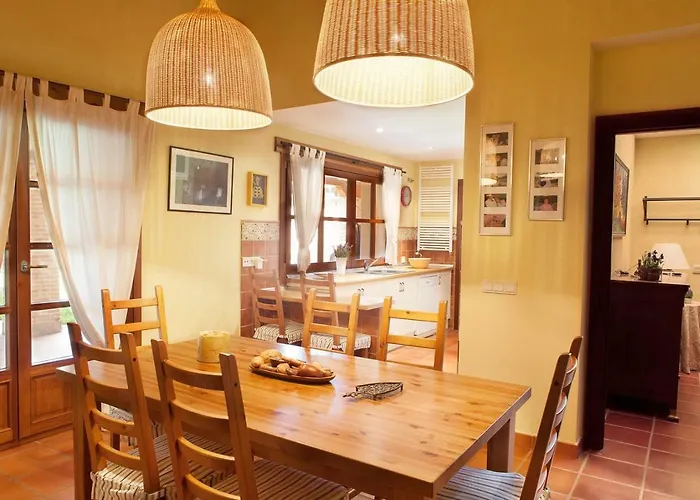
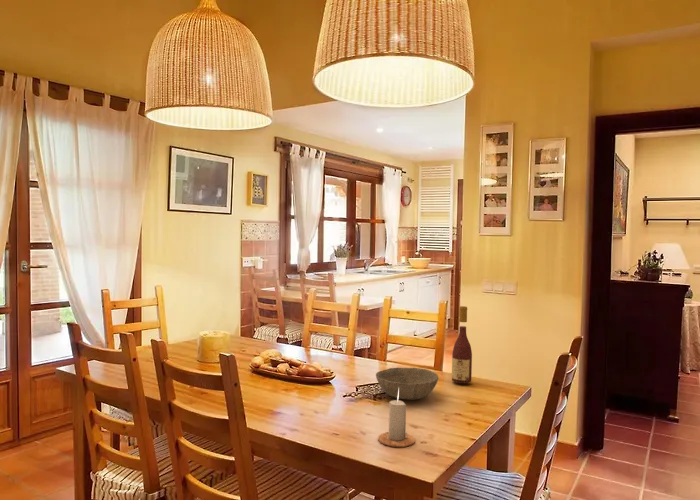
+ bowl [375,367,439,401]
+ candle [377,389,416,448]
+ wine bottle [451,305,473,384]
